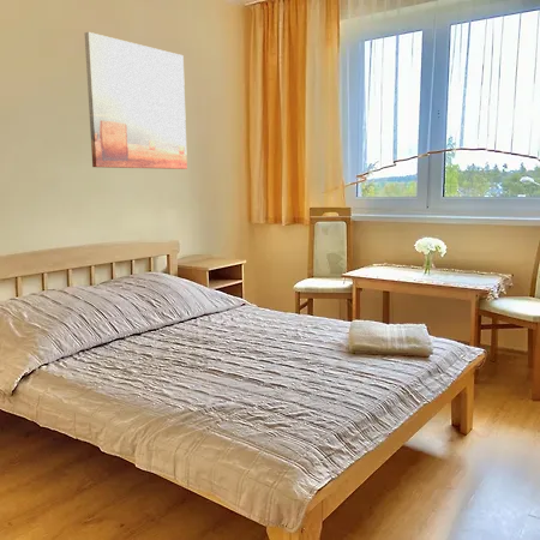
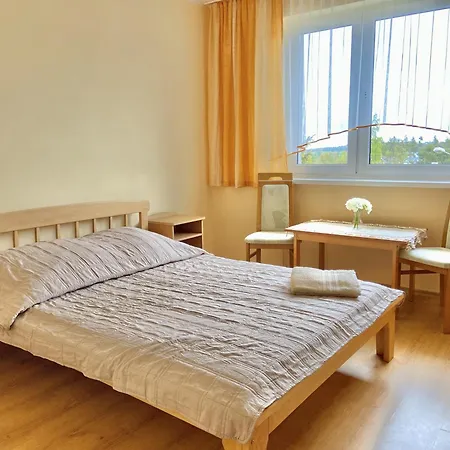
- wall art [84,31,188,170]
